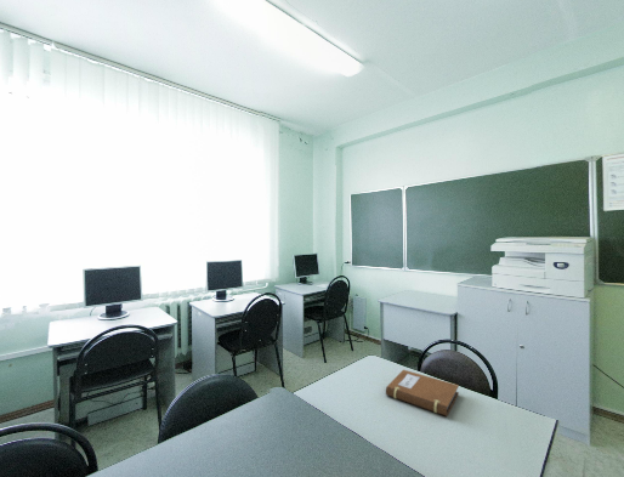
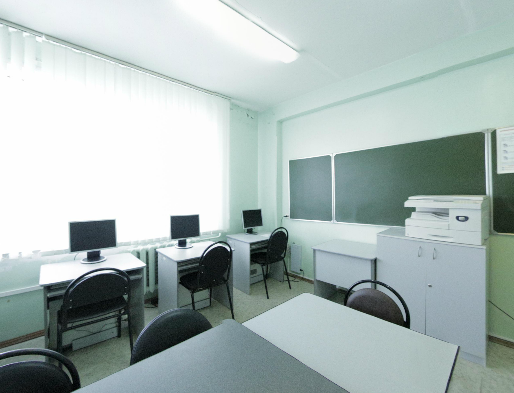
- notebook [385,369,460,418]
